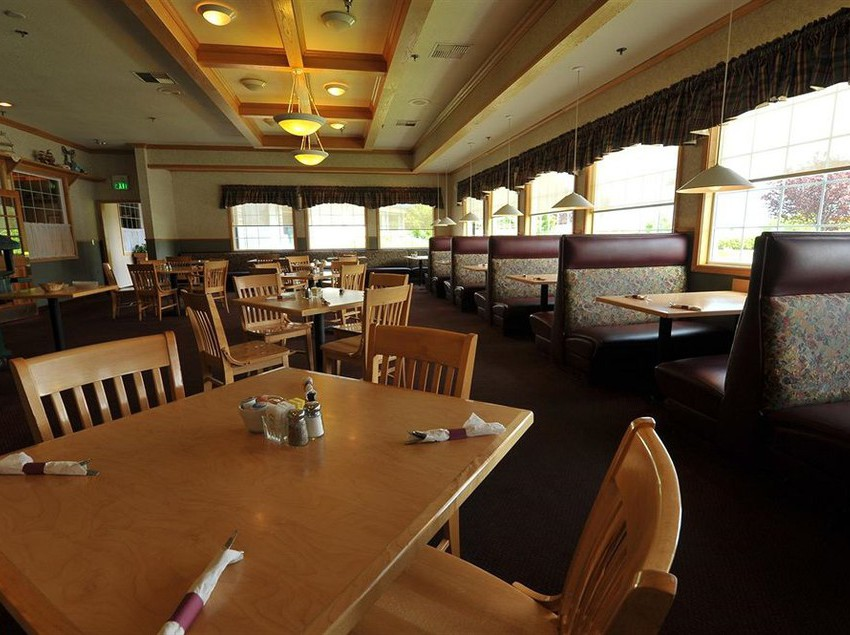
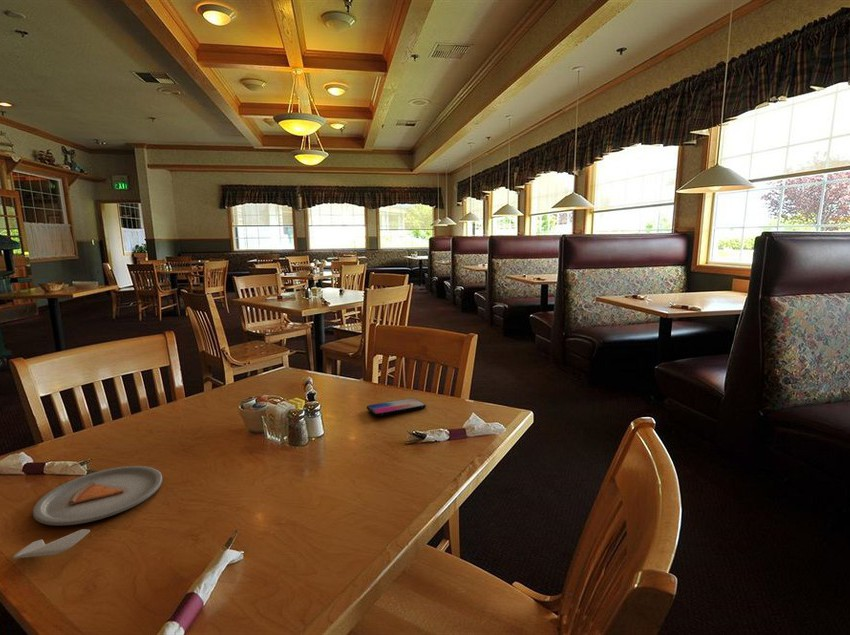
+ smartphone [366,397,427,417]
+ dinner plate [12,465,163,560]
